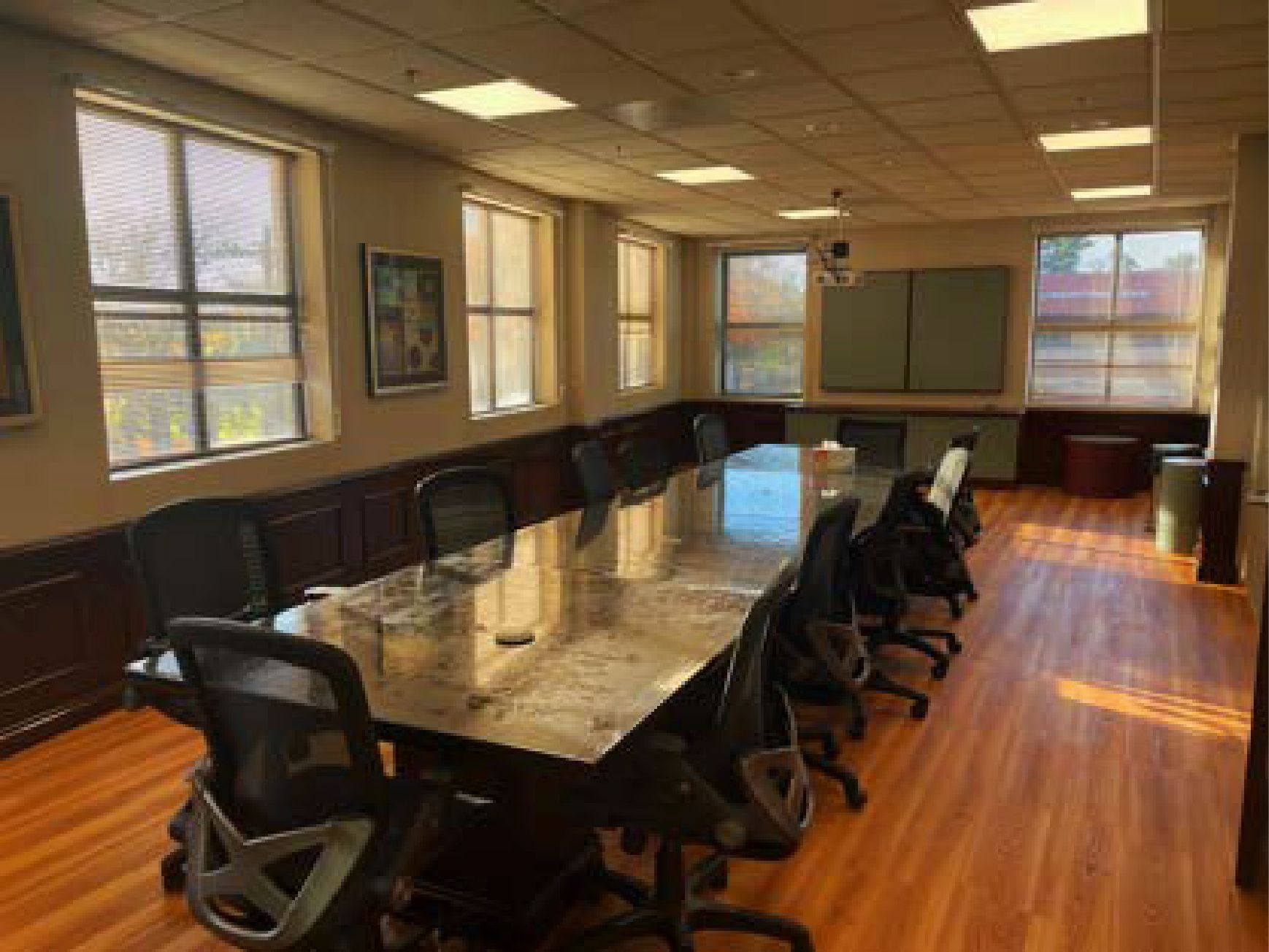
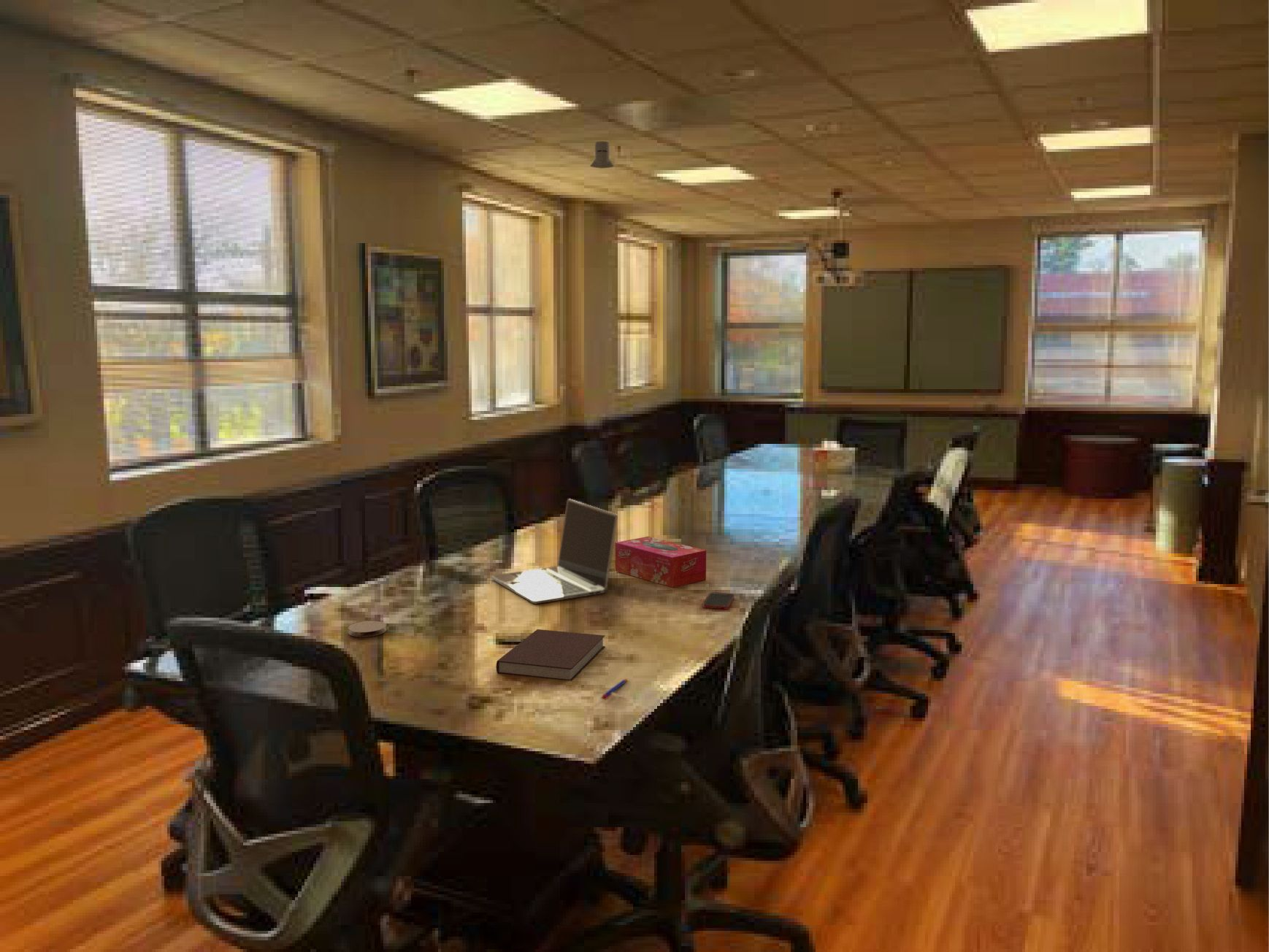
+ pen [600,678,628,700]
+ cell phone [702,591,735,610]
+ notebook [496,629,606,682]
+ tissue box [614,536,707,588]
+ coaster [348,620,387,638]
+ laptop [491,498,618,604]
+ knight helmet [589,141,615,169]
